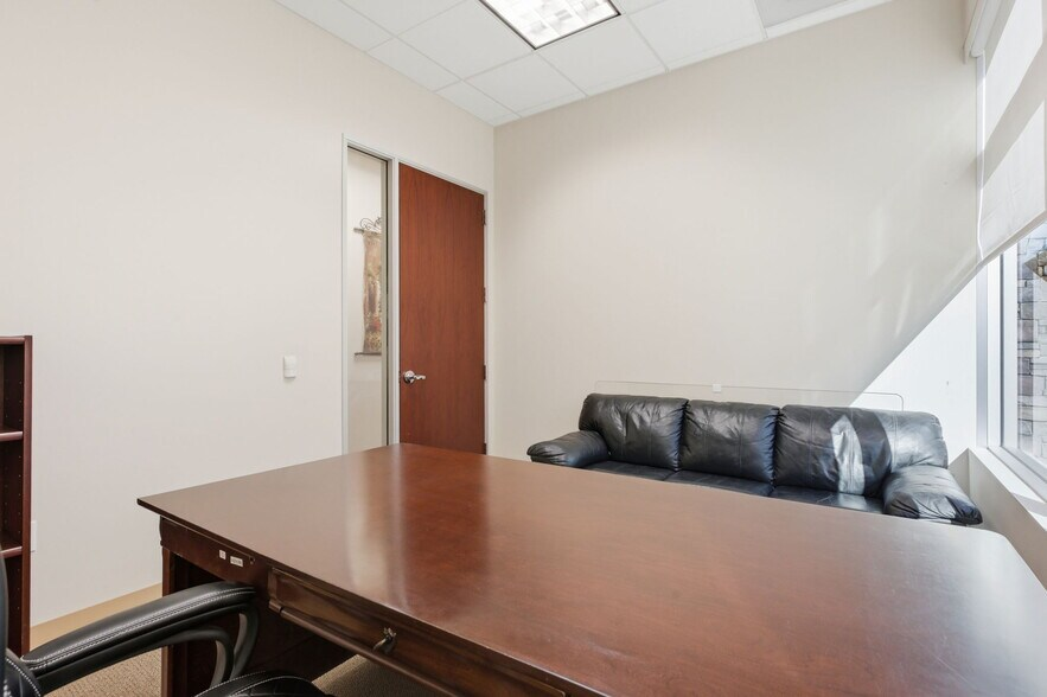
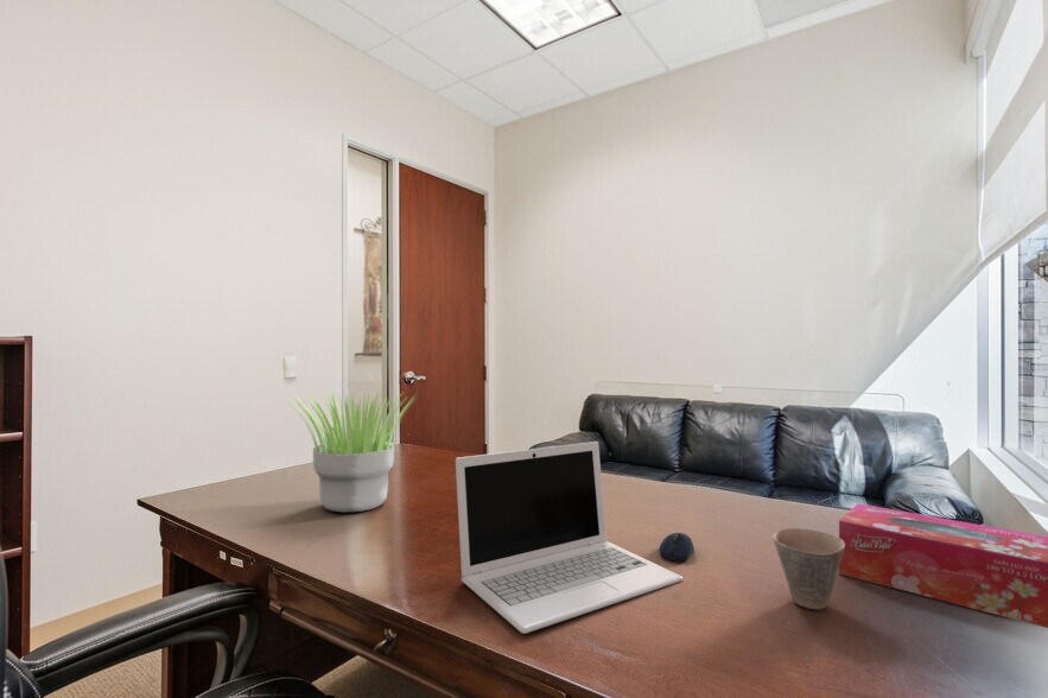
+ cup [773,527,845,610]
+ tissue box [838,502,1048,629]
+ potted plant [288,391,417,514]
+ computer mouse [659,532,696,563]
+ laptop [455,440,684,635]
